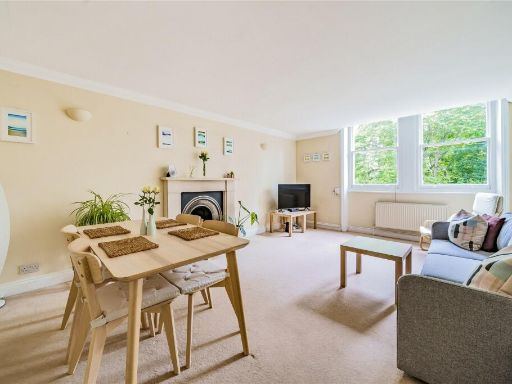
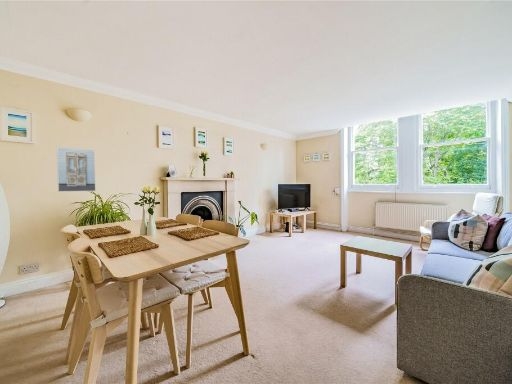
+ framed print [56,146,97,193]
